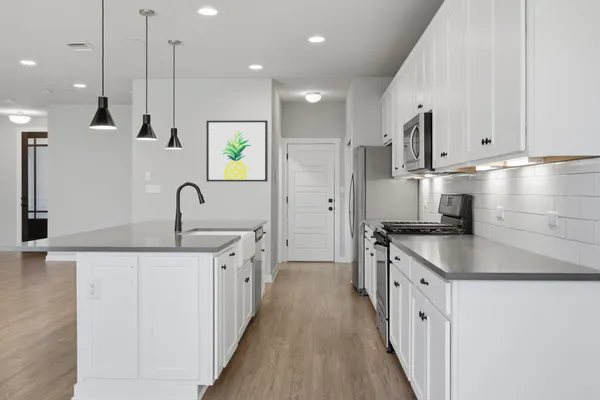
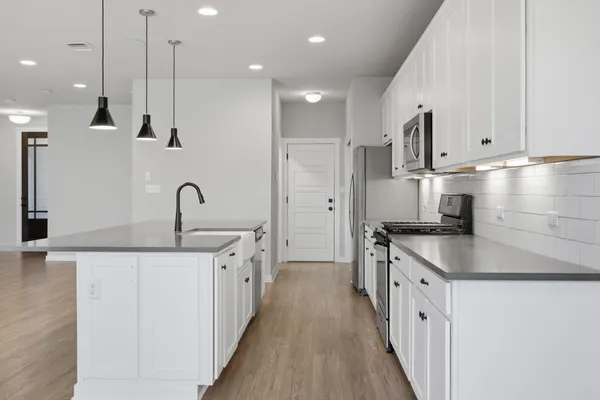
- wall art [205,119,269,183]
